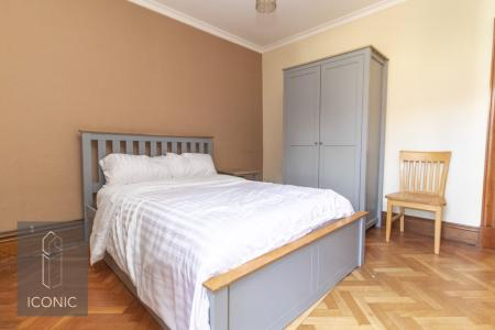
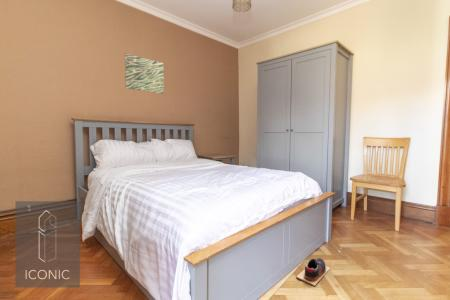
+ wall art [124,53,165,95]
+ shoe [295,257,331,287]
